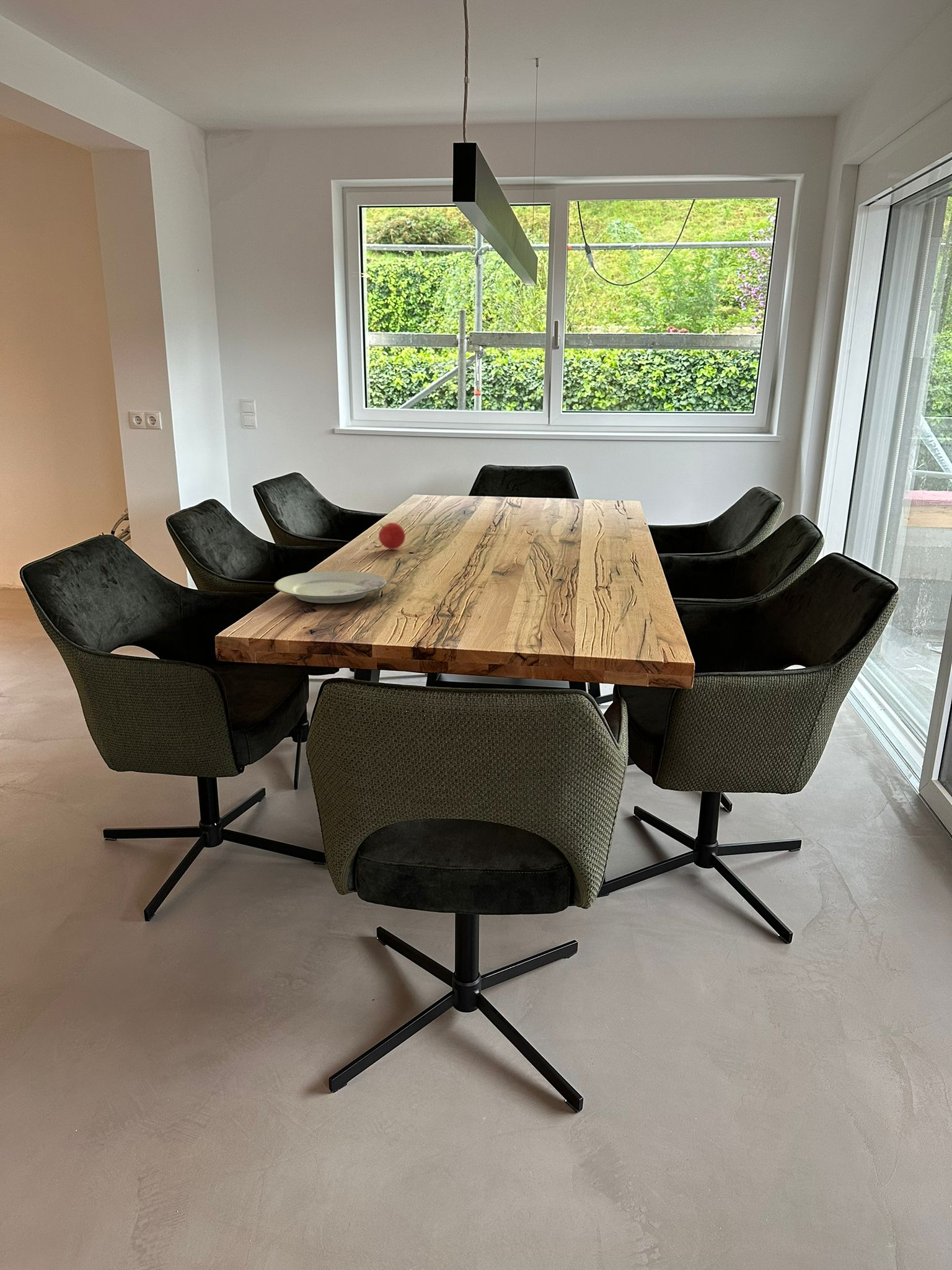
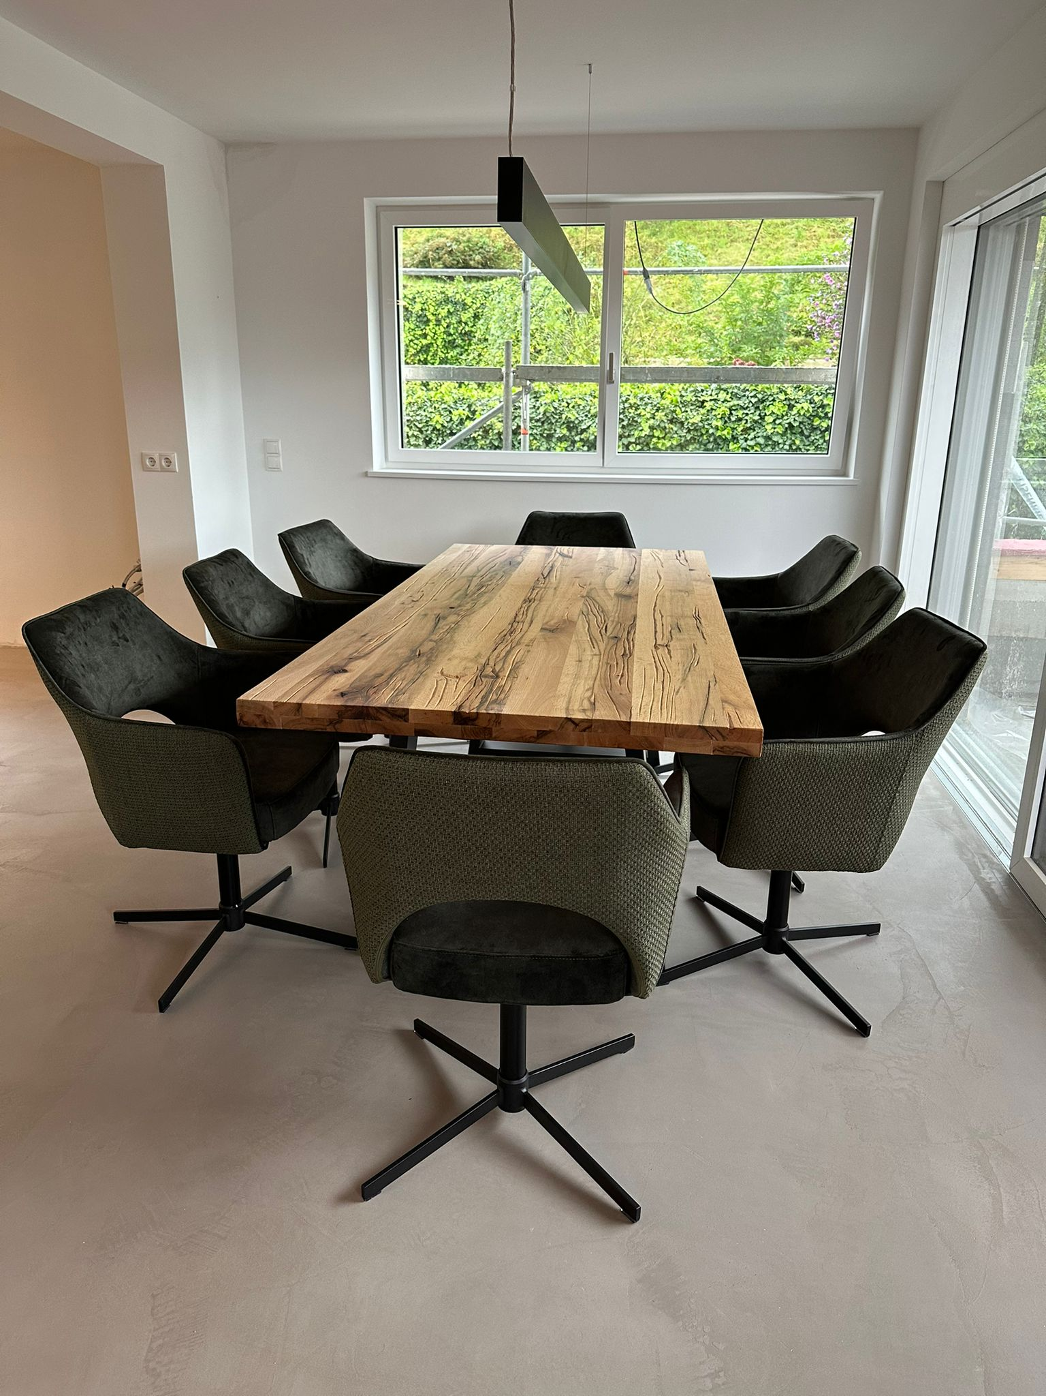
- fruit [378,522,406,550]
- plate [273,571,387,604]
